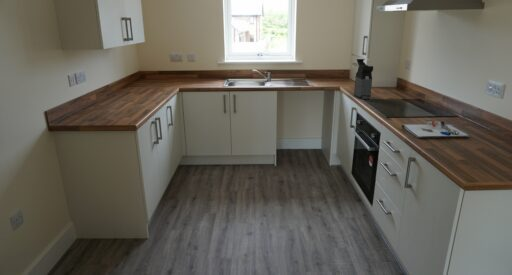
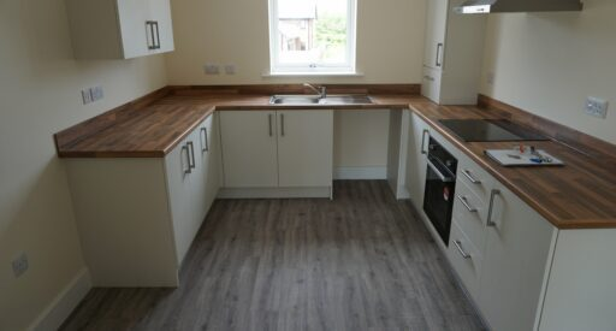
- coffee maker [353,58,374,100]
